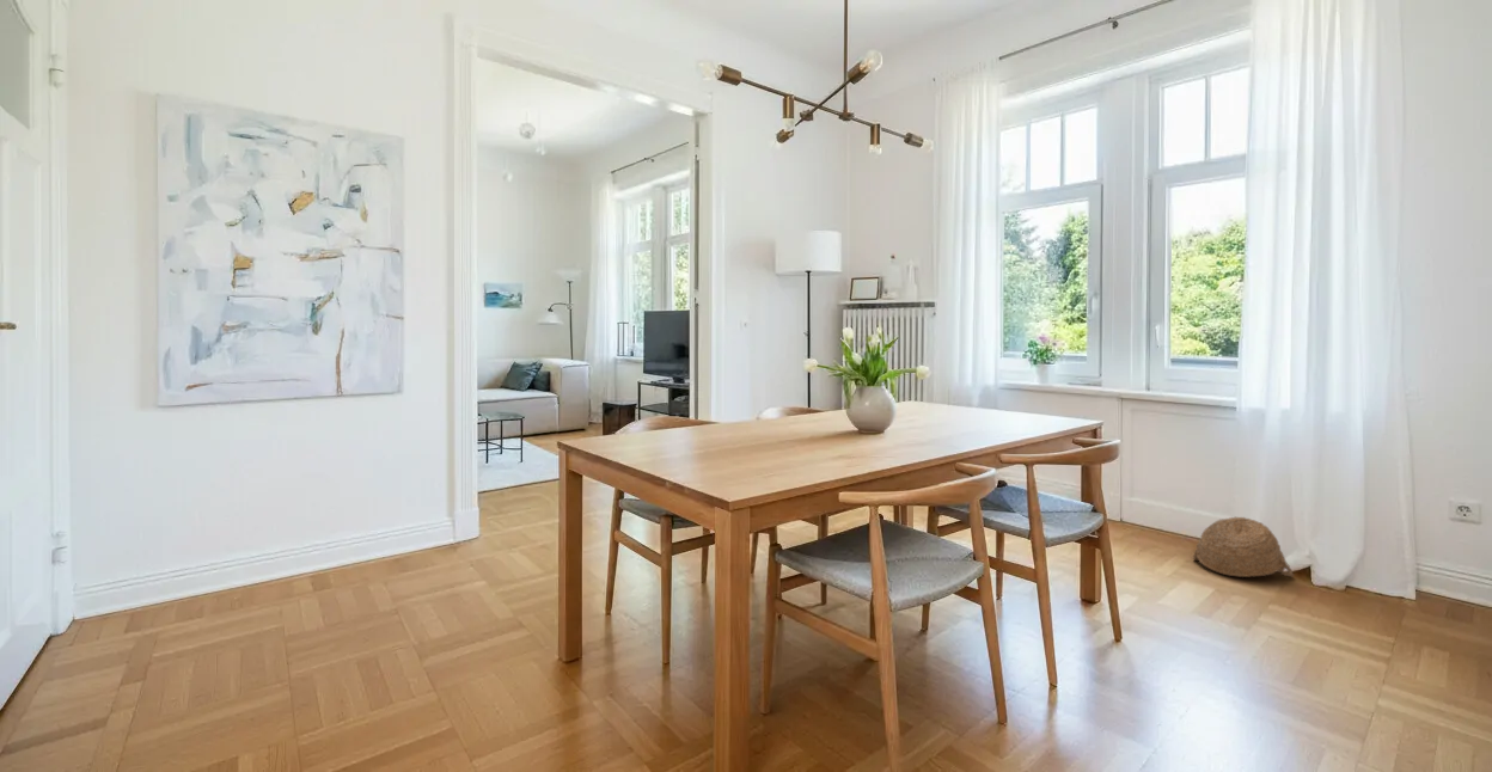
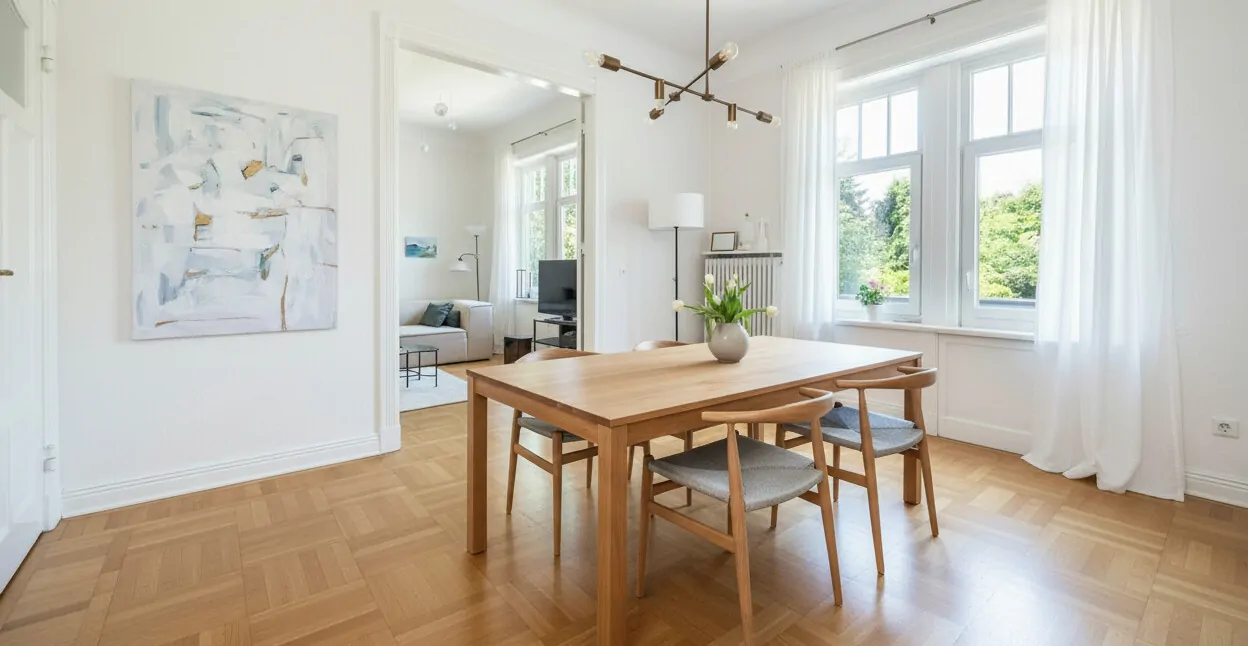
- woven basket [1192,516,1295,578]
